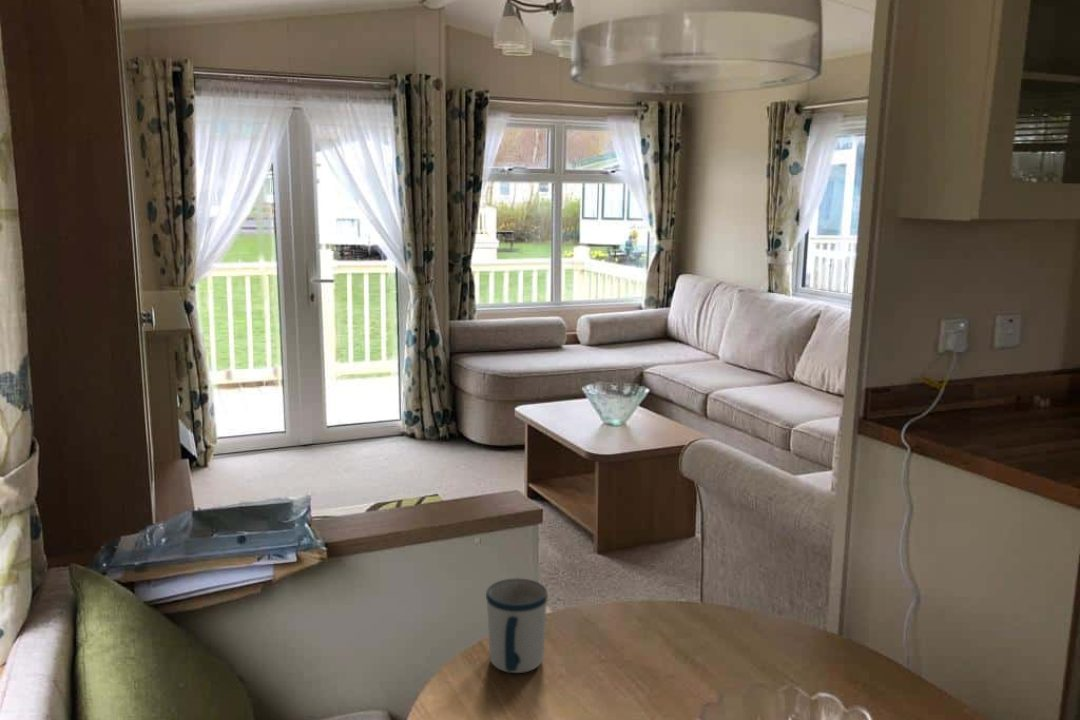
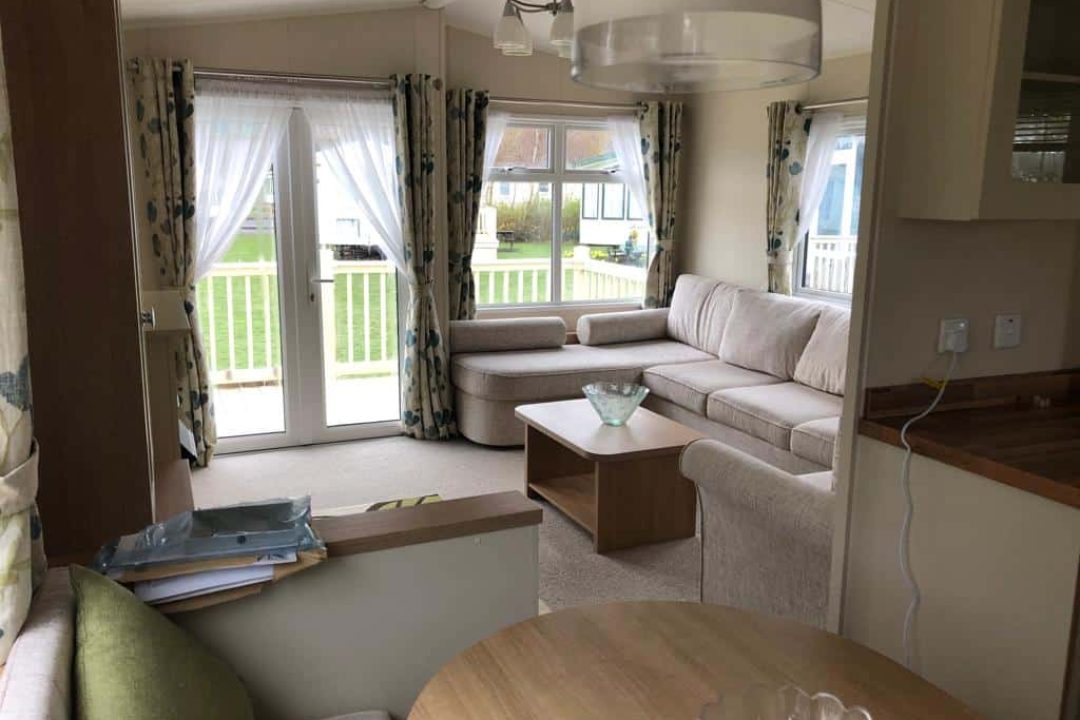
- mug [485,577,549,674]
